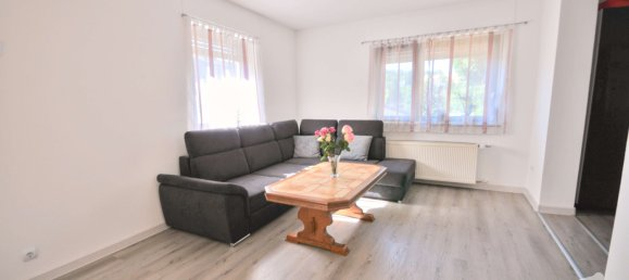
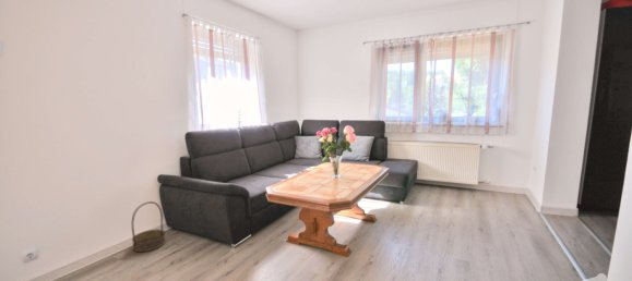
+ basket [131,200,167,253]
